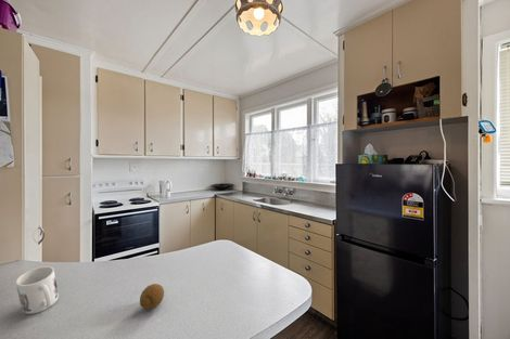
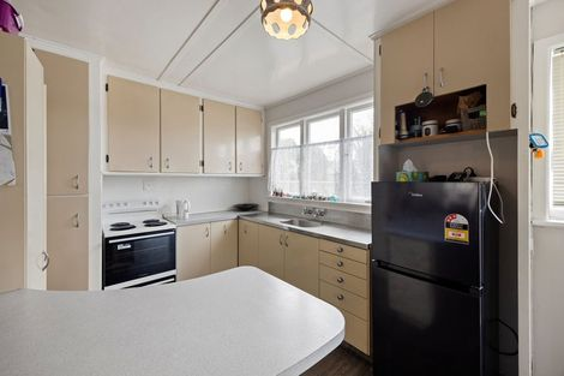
- fruit [139,283,165,311]
- mug [15,265,60,315]
